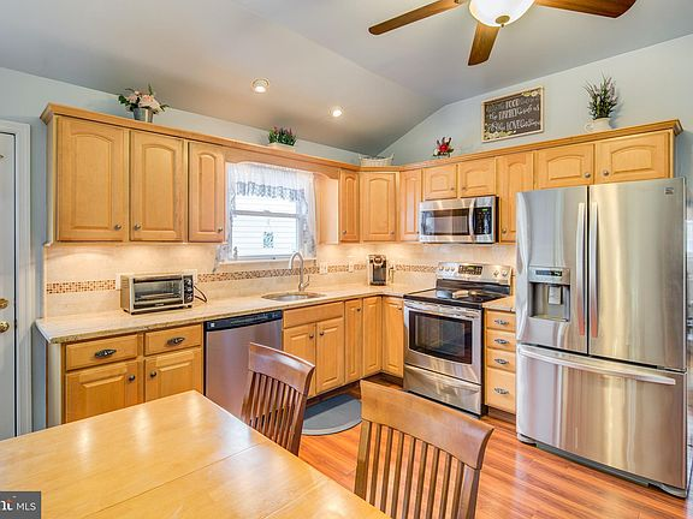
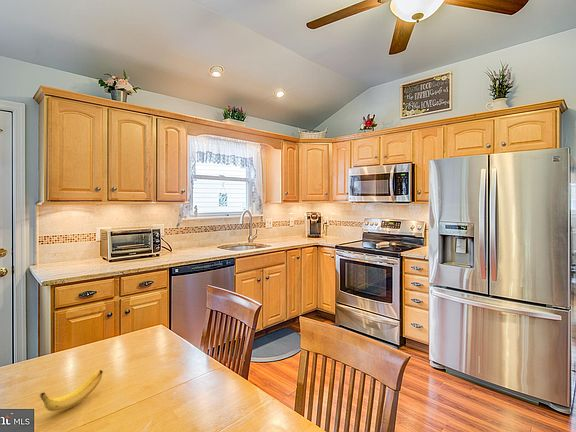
+ banana [39,369,104,412]
